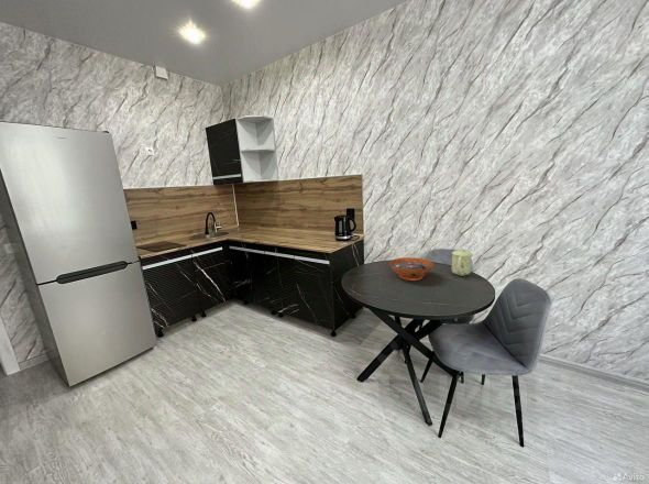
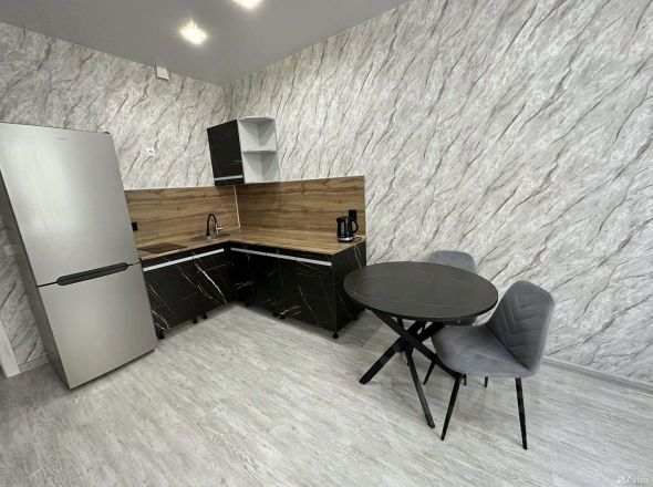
- decorative bowl [388,256,435,282]
- mug [451,248,473,277]
